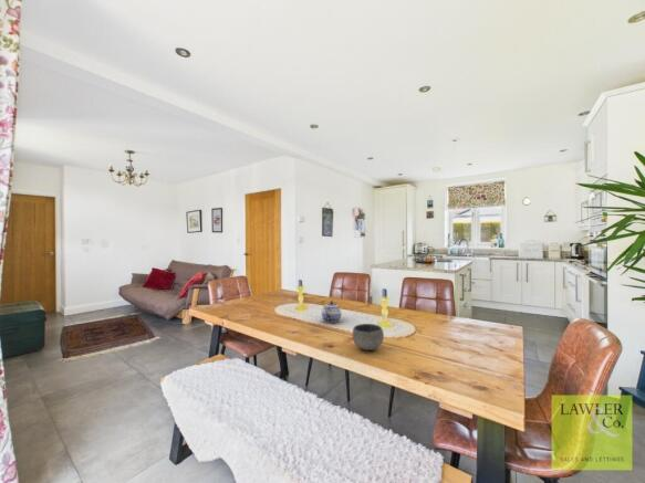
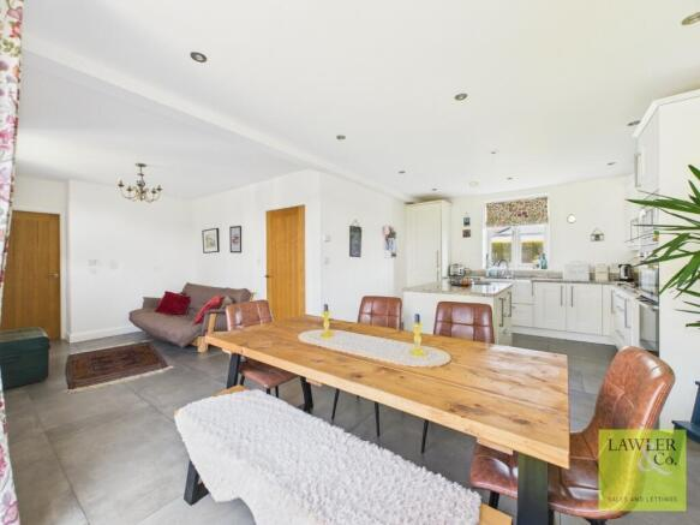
- teapot [321,301,342,324]
- bowl [351,323,385,351]
